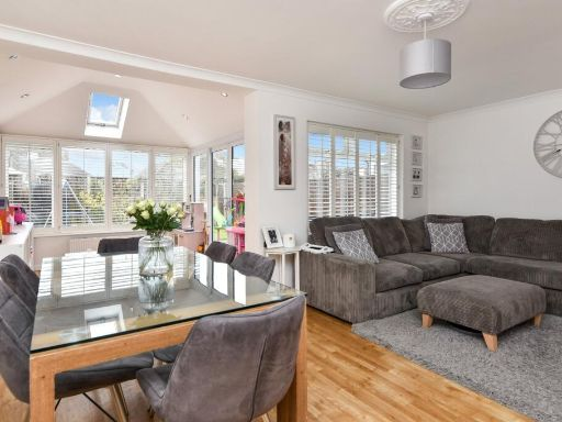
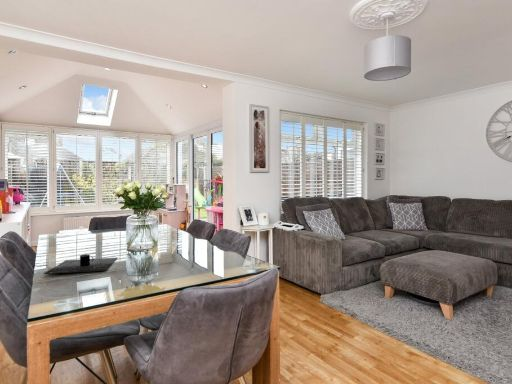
+ placemat [43,253,118,275]
